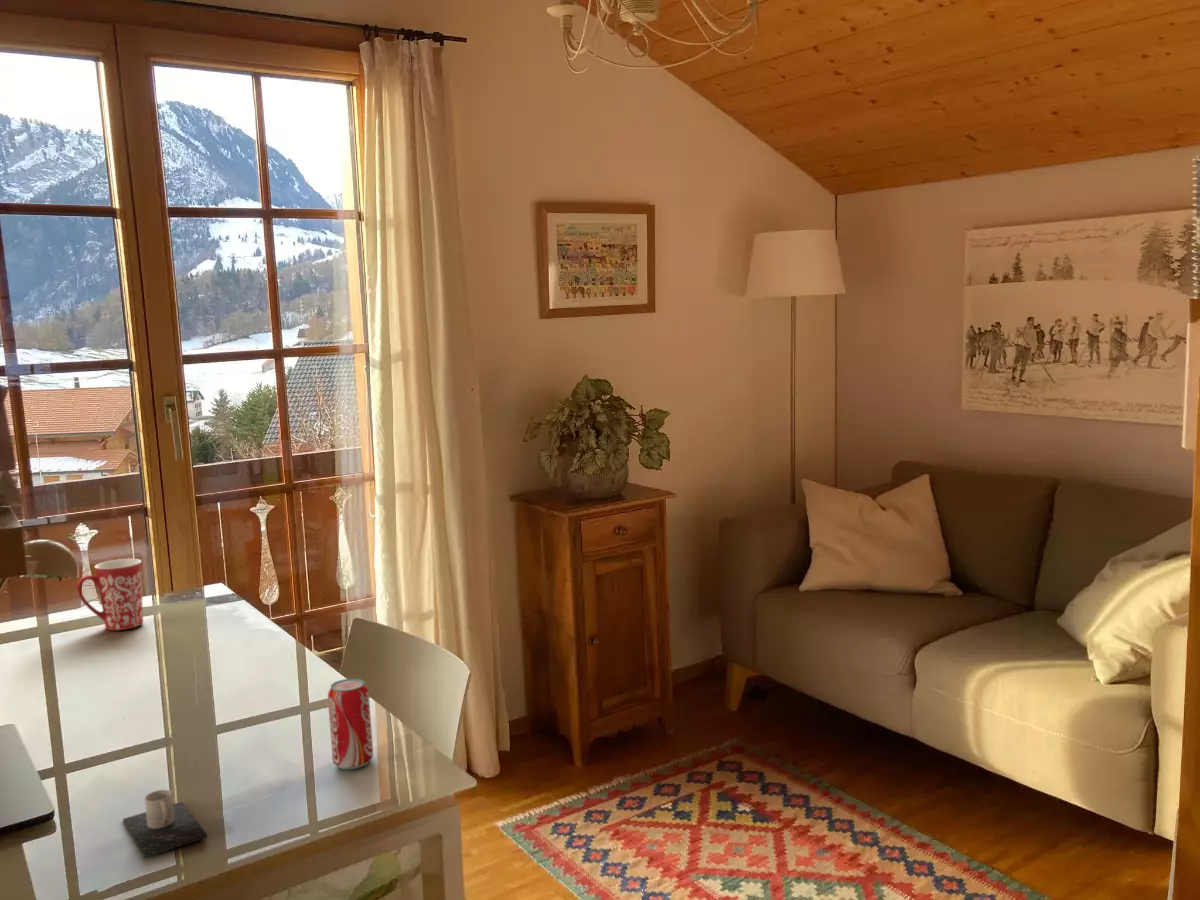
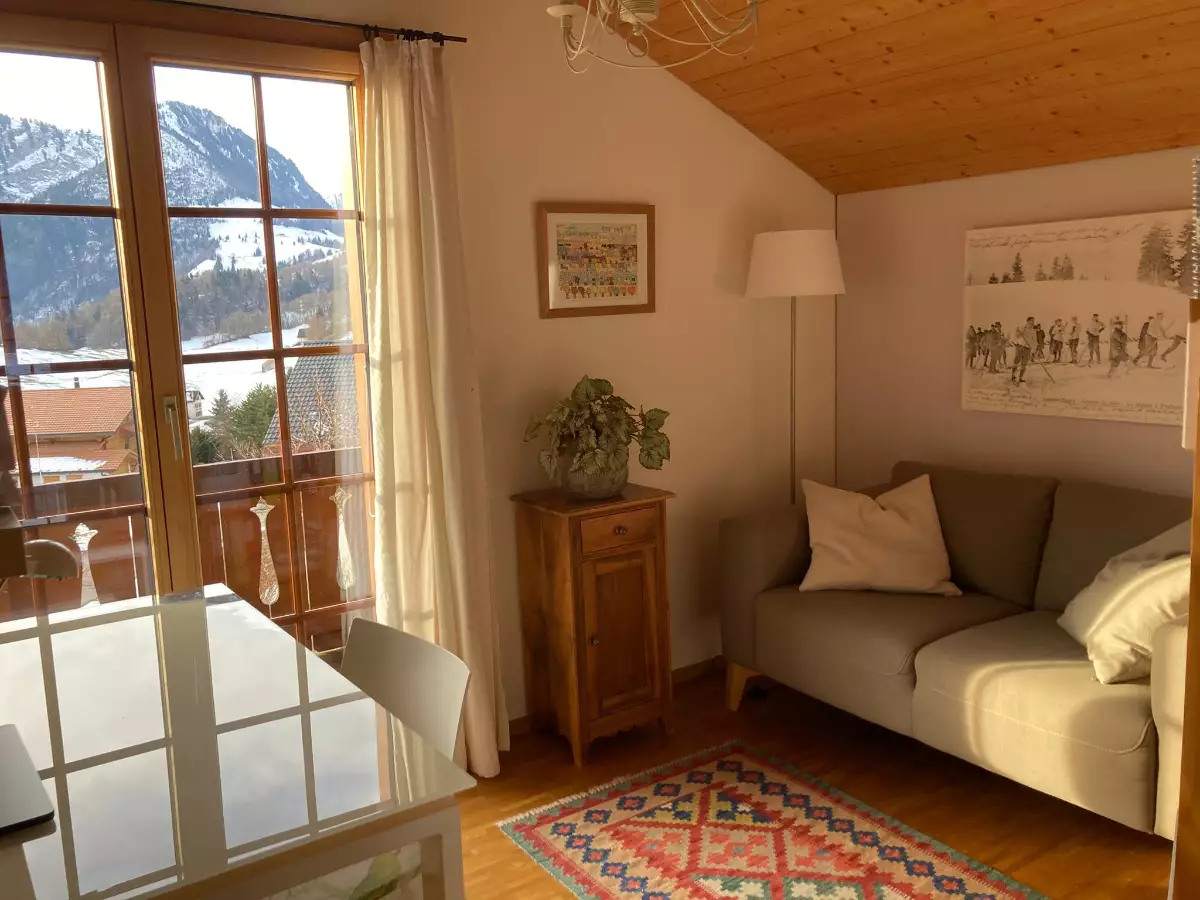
- mug [76,558,144,631]
- beverage can [327,678,374,770]
- mug [122,789,208,858]
